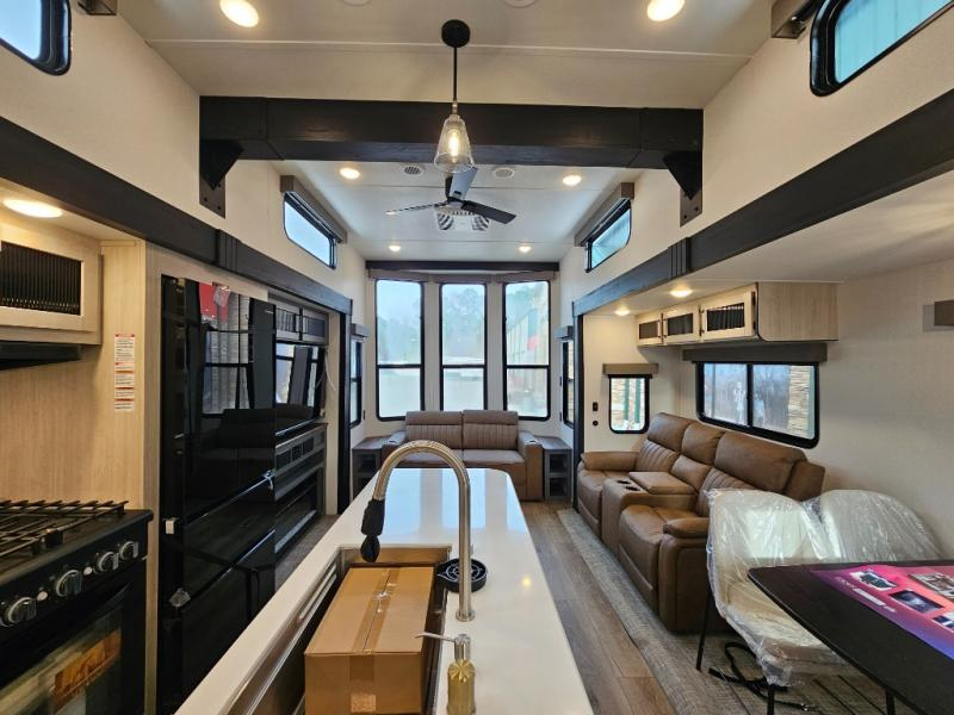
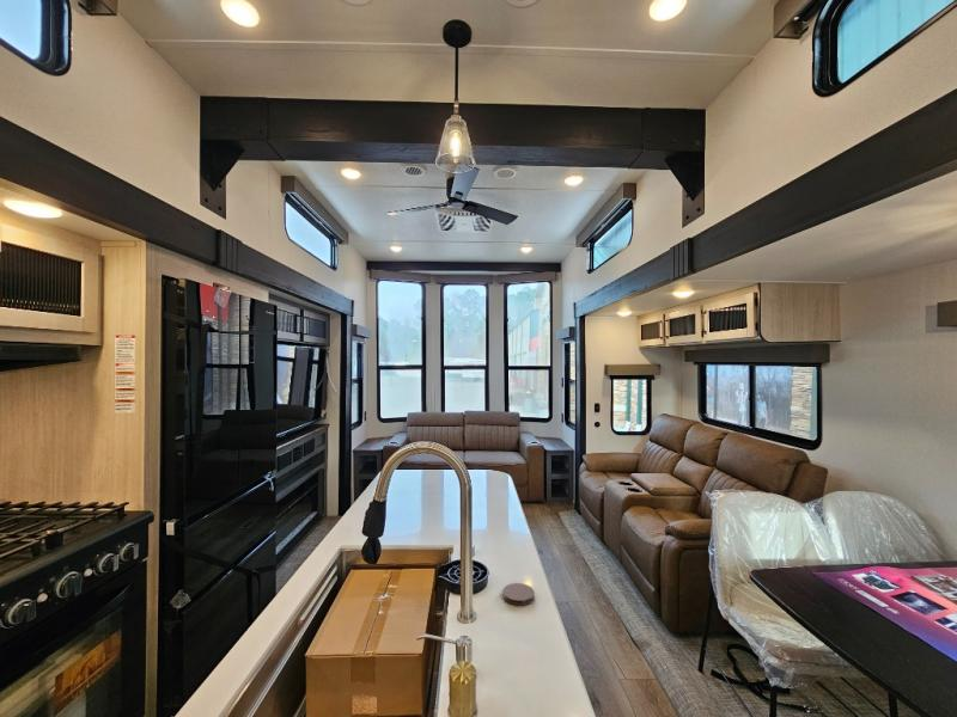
+ coaster [501,582,536,606]
